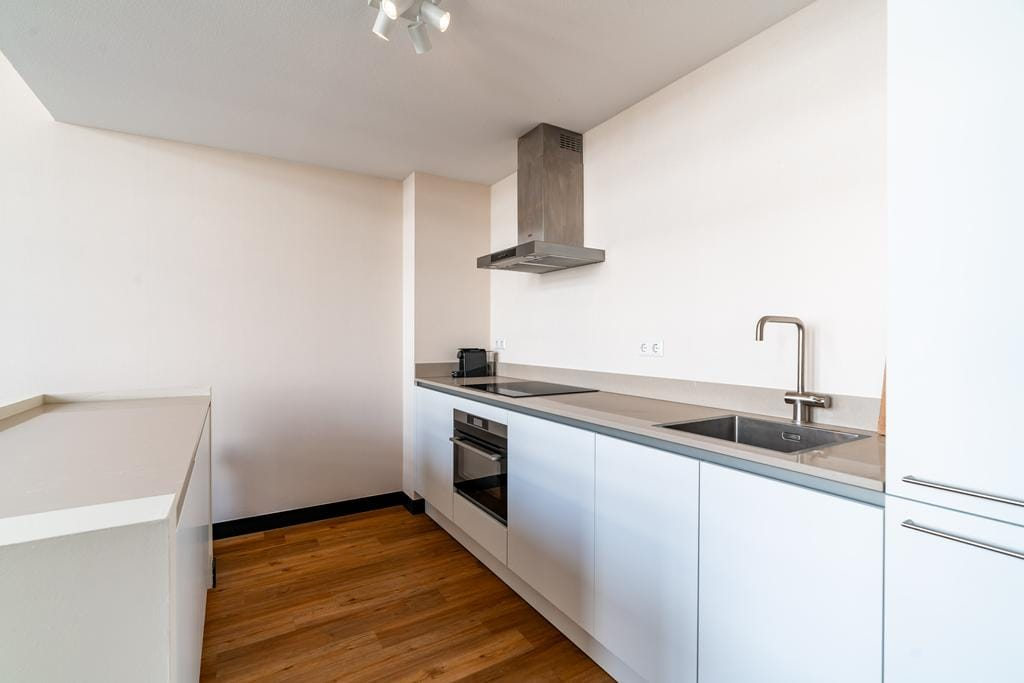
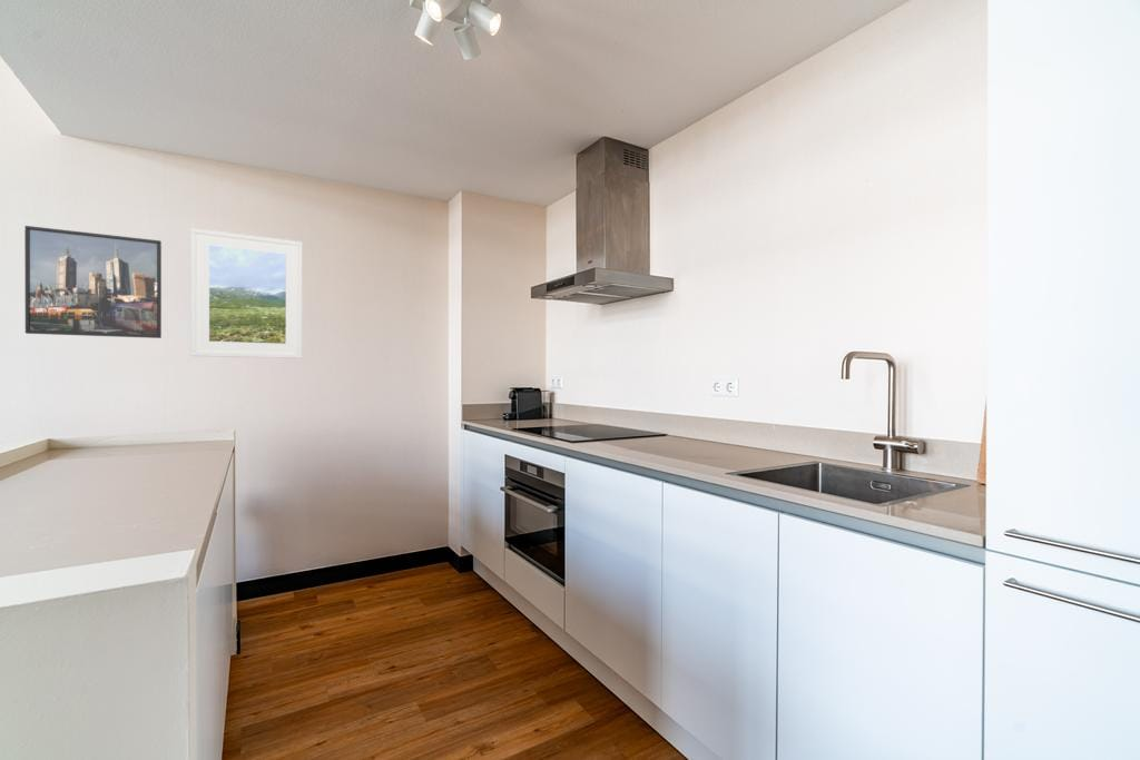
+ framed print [23,225,163,339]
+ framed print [189,227,303,359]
